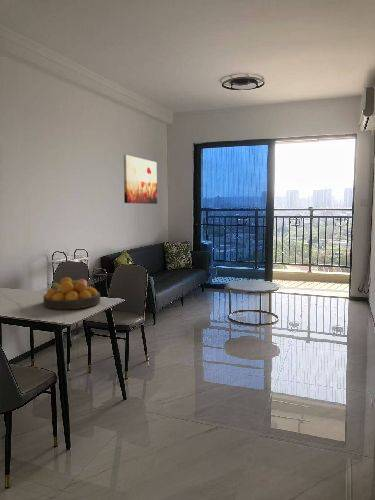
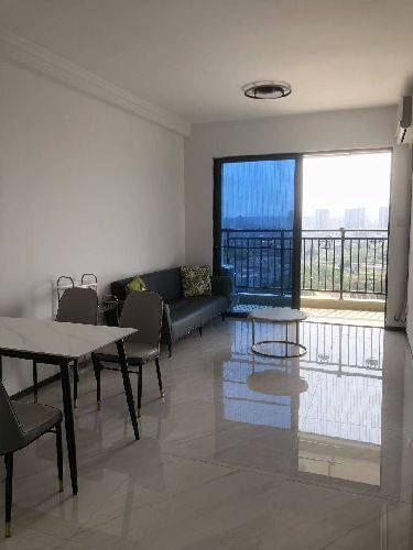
- wall art [122,154,158,205]
- fruit bowl [42,276,101,310]
